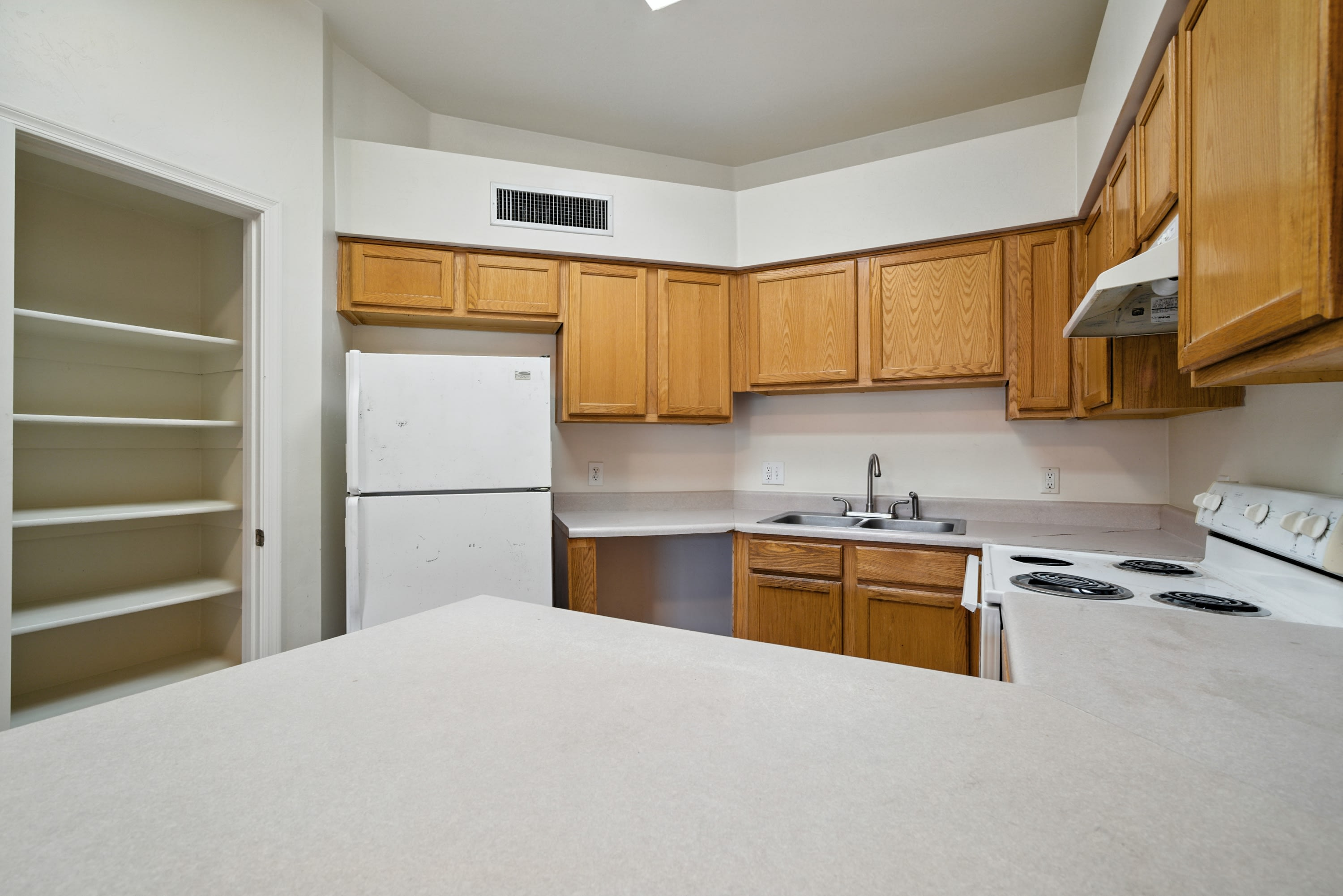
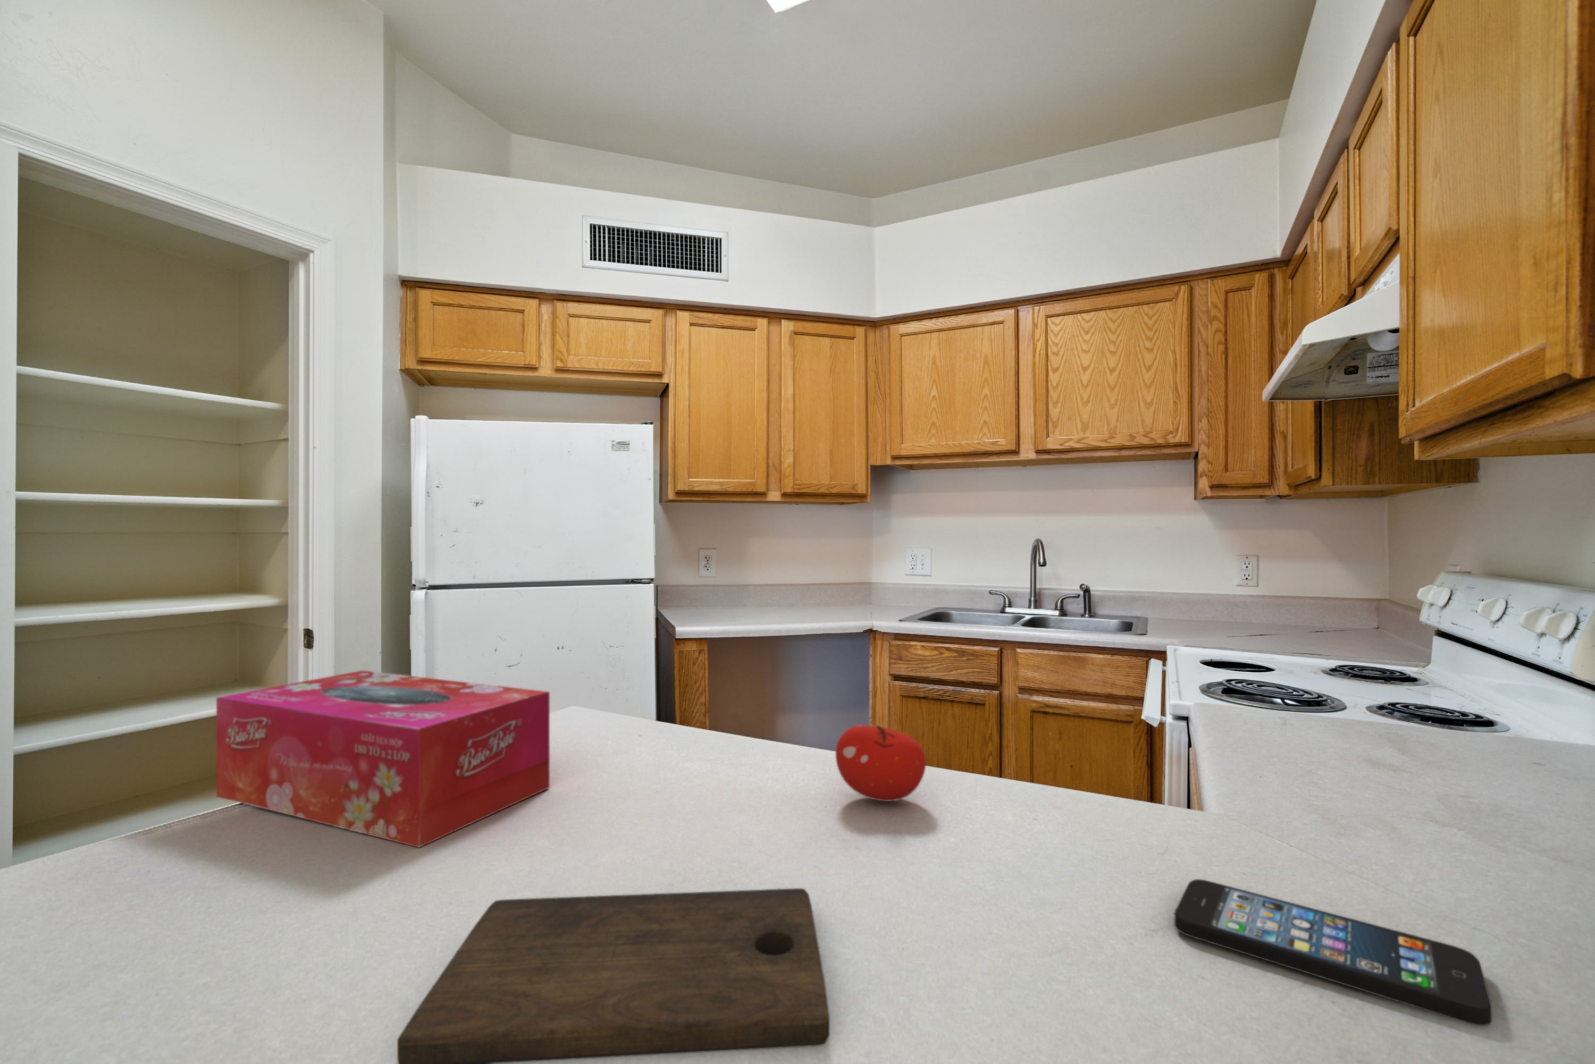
+ tissue box [216,670,550,848]
+ smartphone [1173,879,1493,1026]
+ fruit [835,724,926,802]
+ cutting board [397,887,830,1064]
